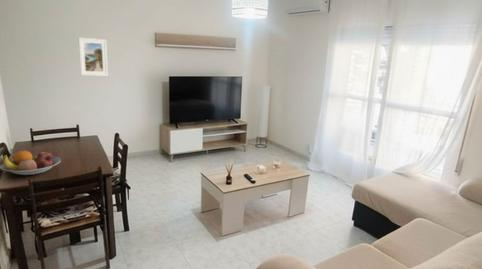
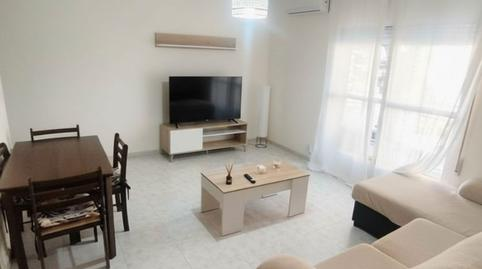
- fruit bowl [0,150,62,176]
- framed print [78,36,109,77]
